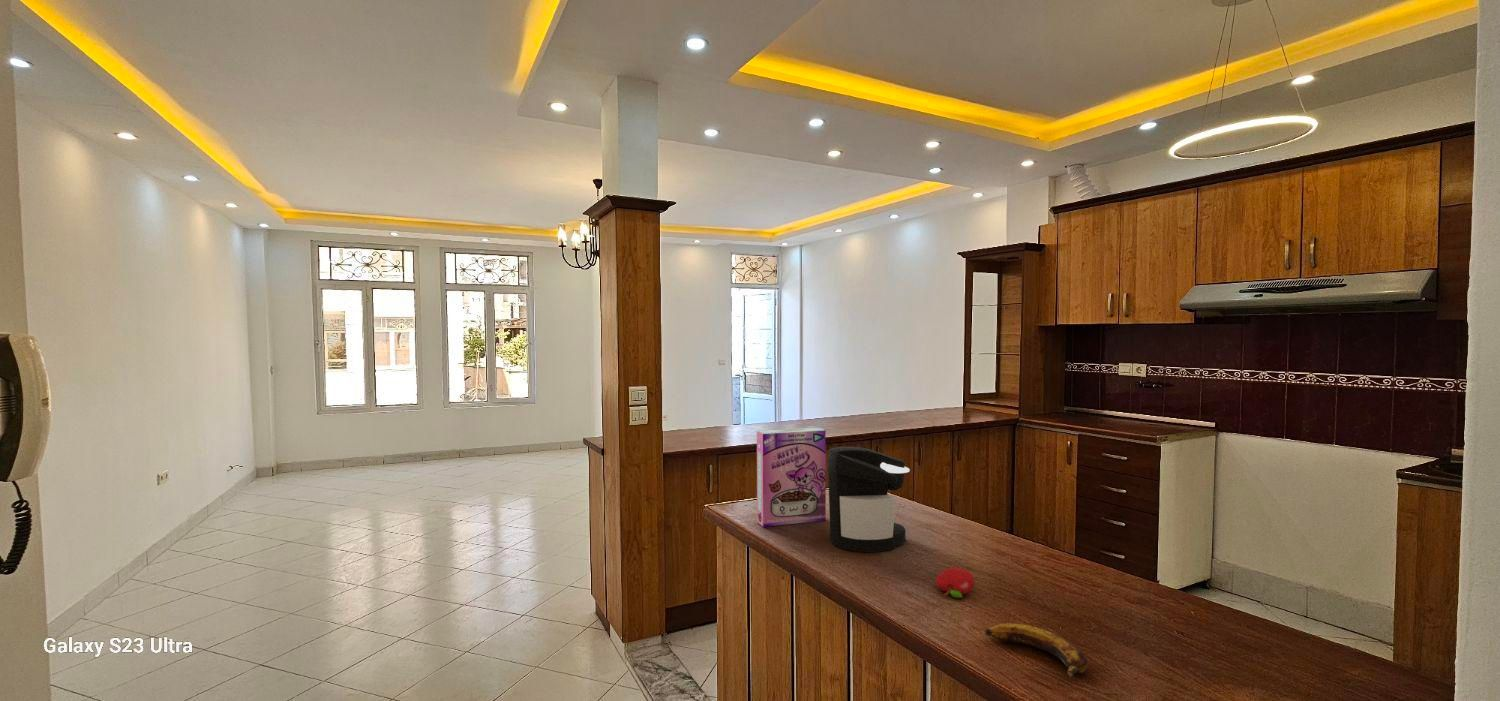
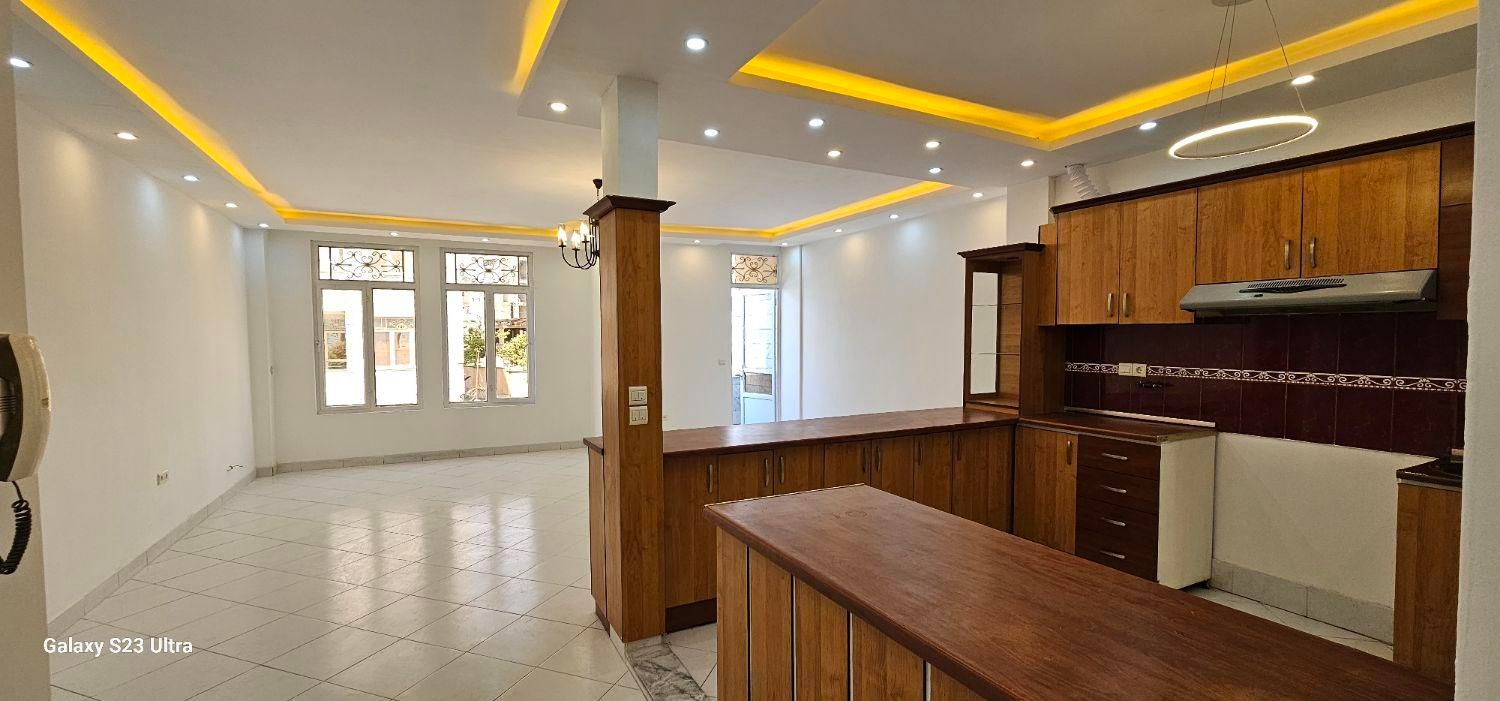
- coffee maker [827,446,911,553]
- cereal box [756,427,827,528]
- fruit [935,567,975,599]
- banana [984,622,1088,681]
